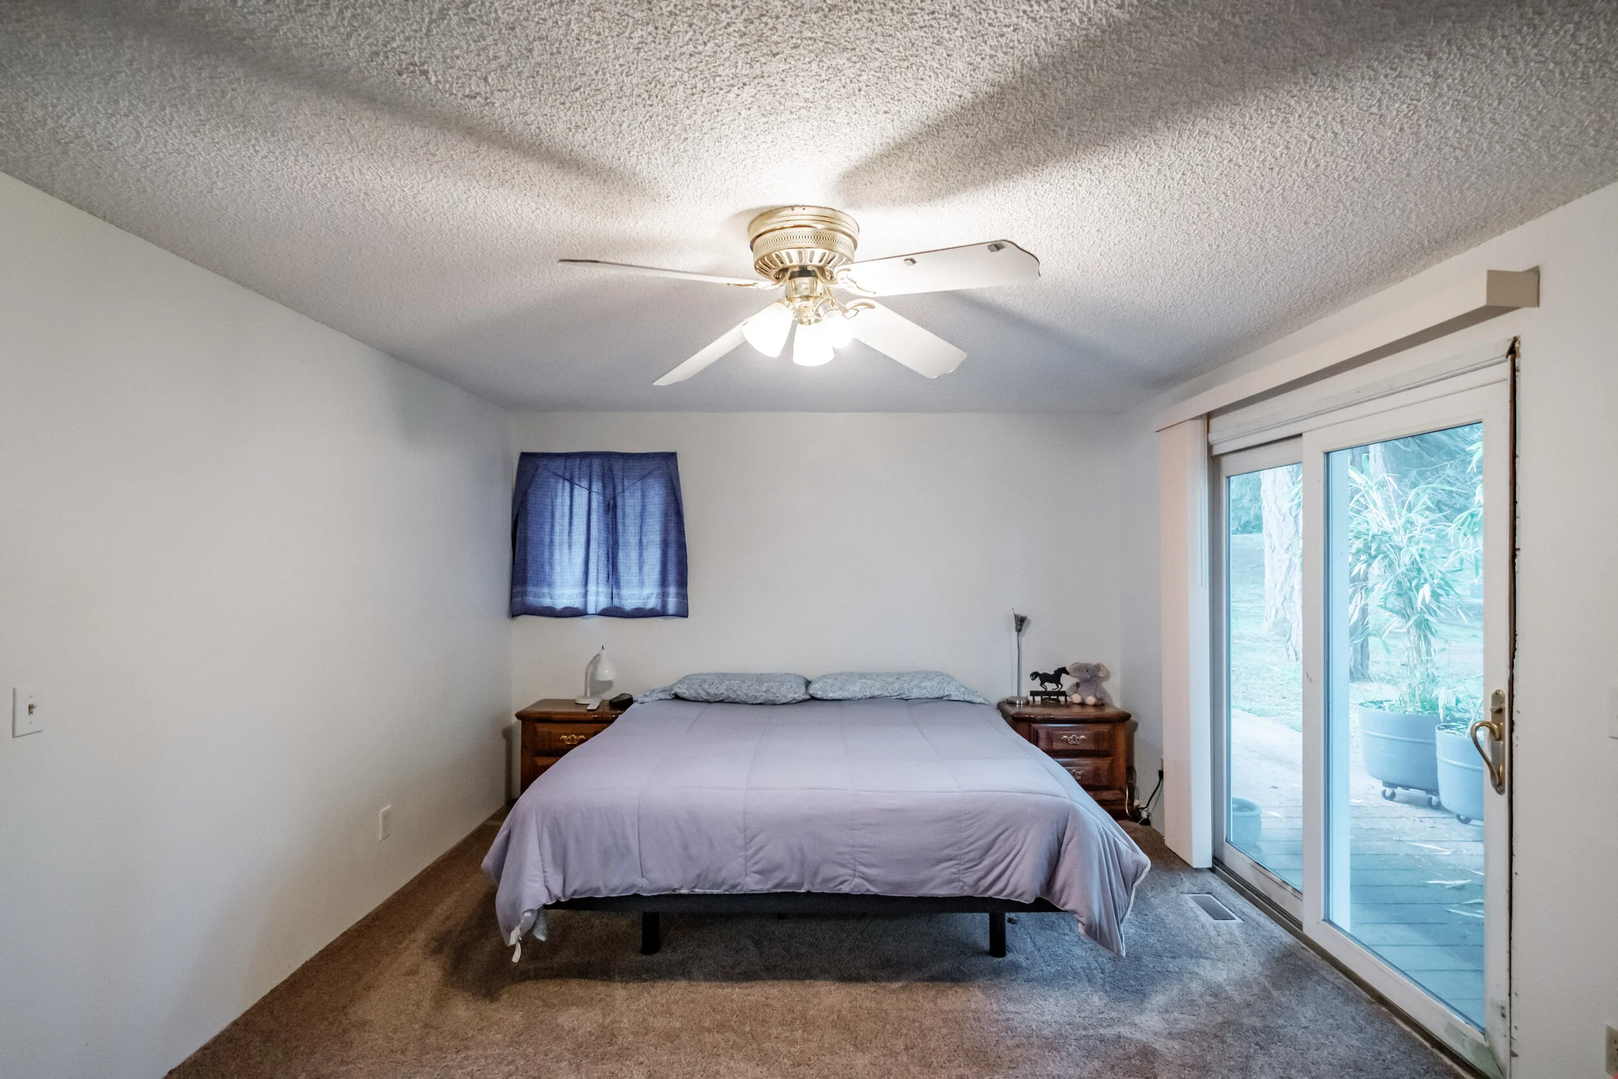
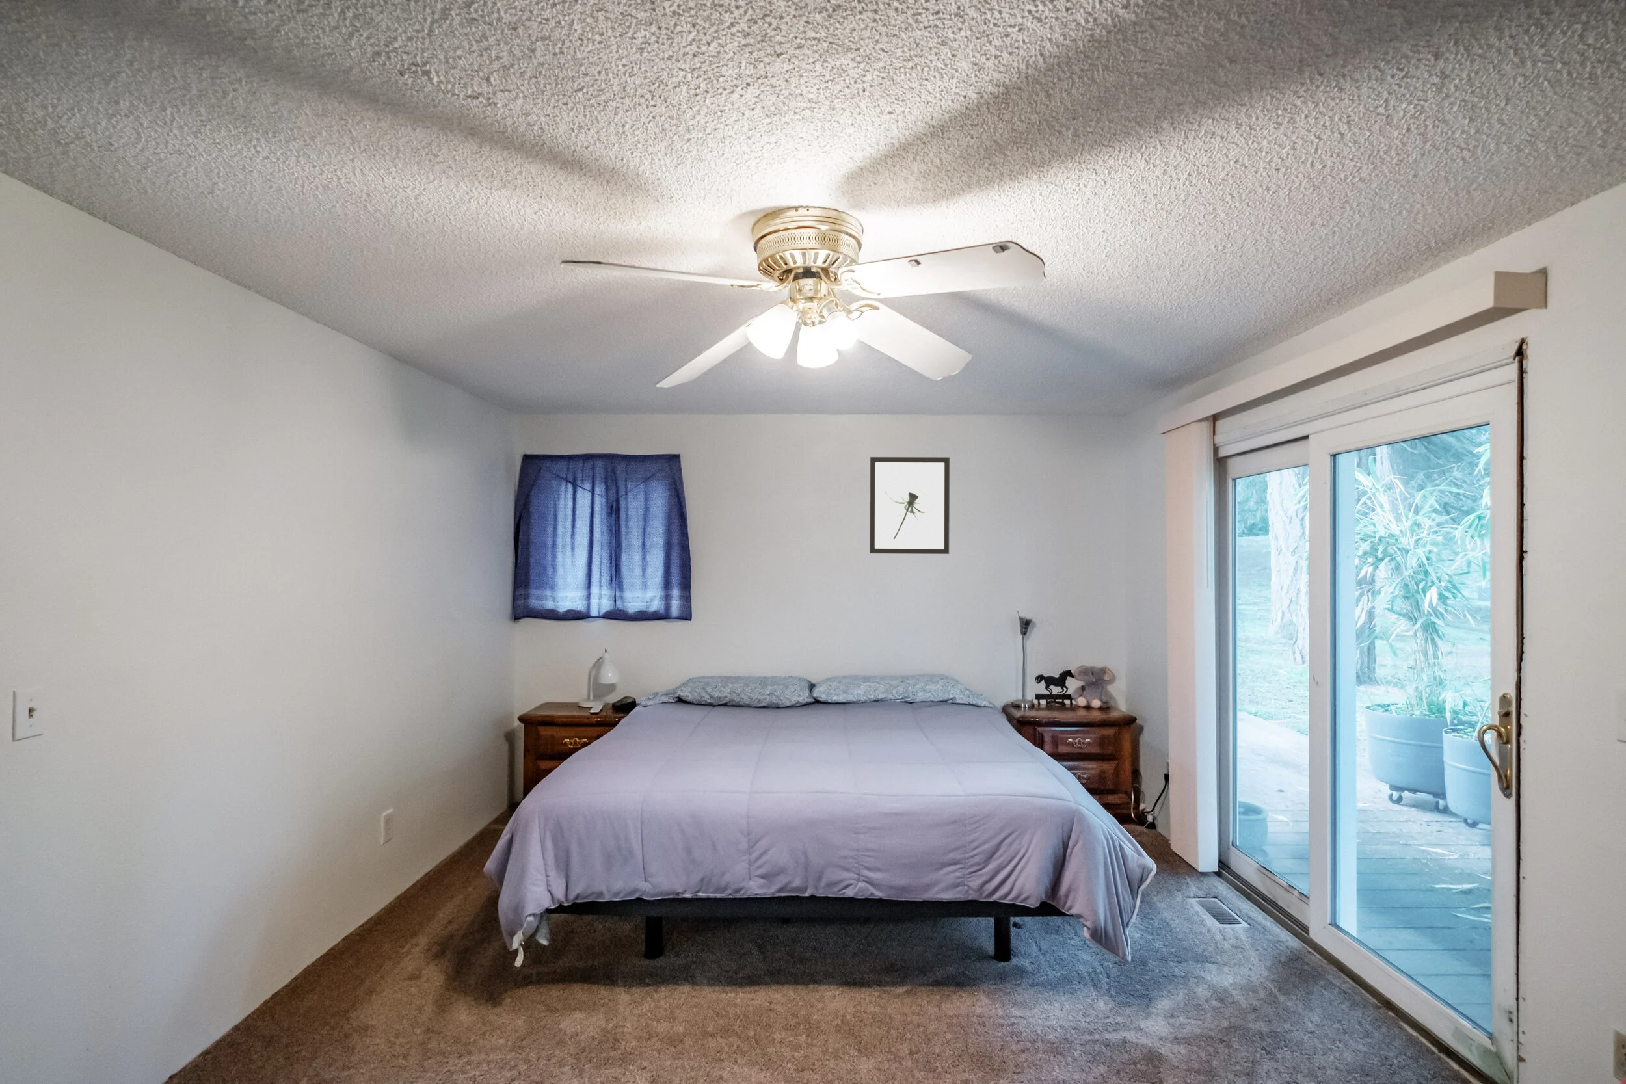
+ wall art [869,456,950,554]
